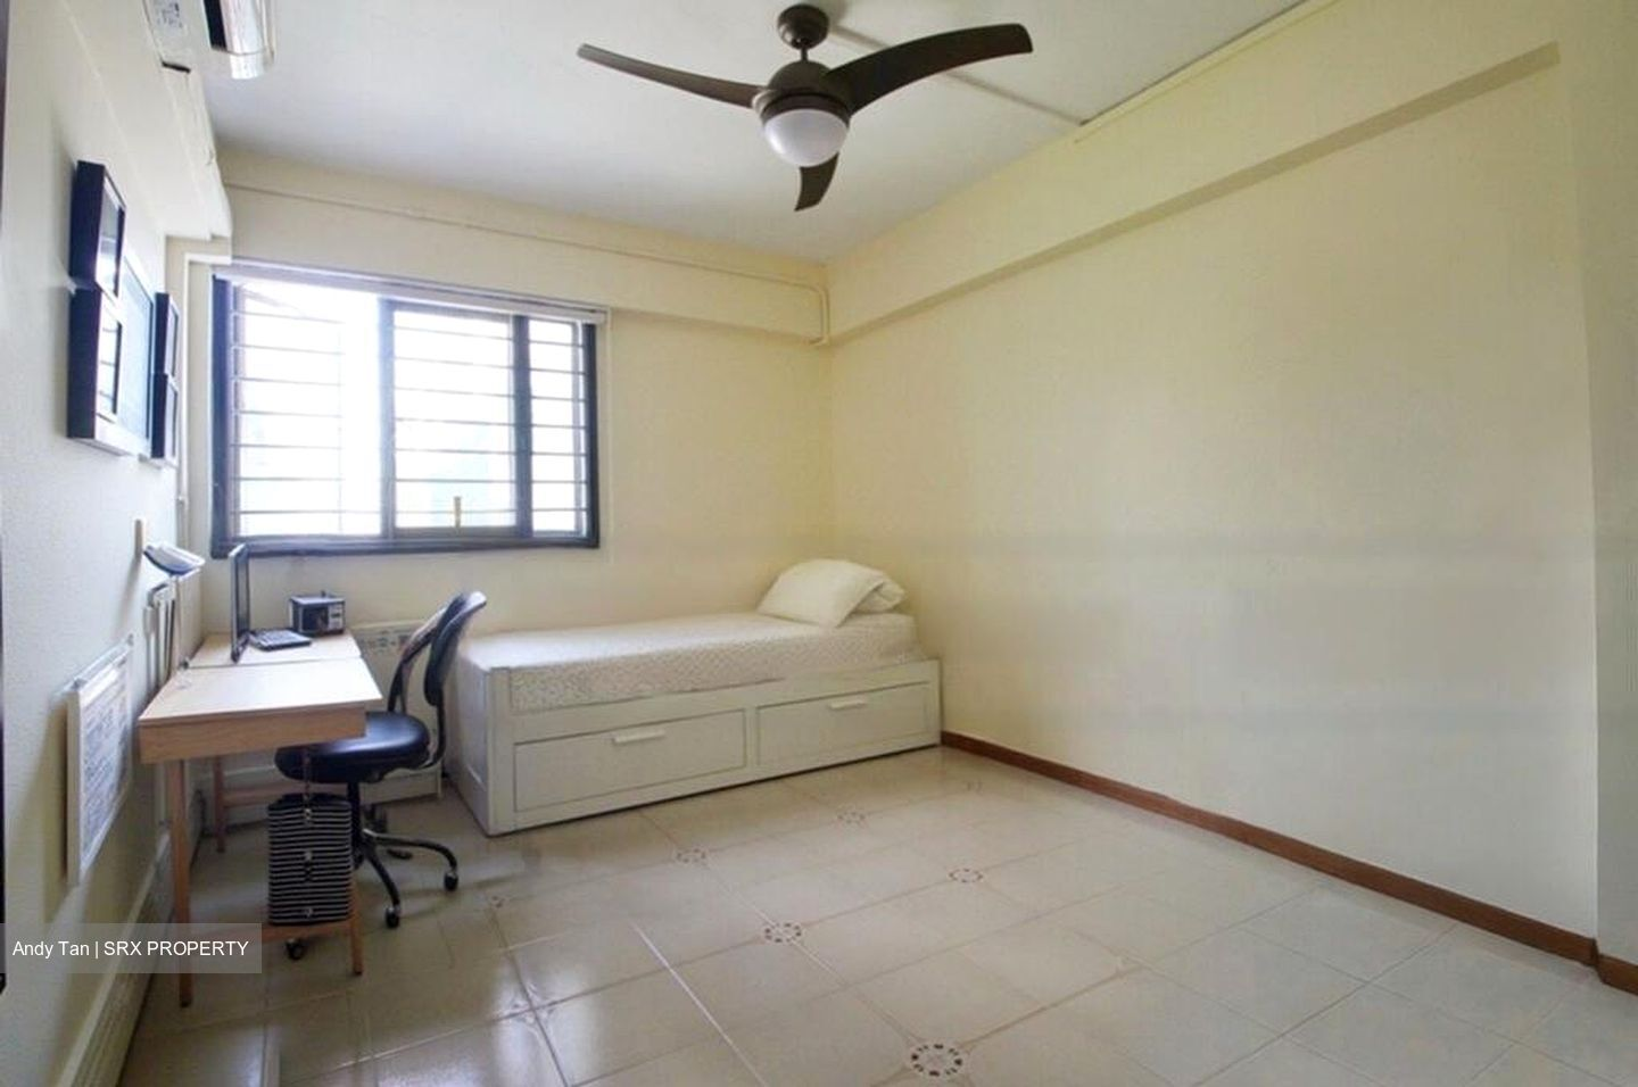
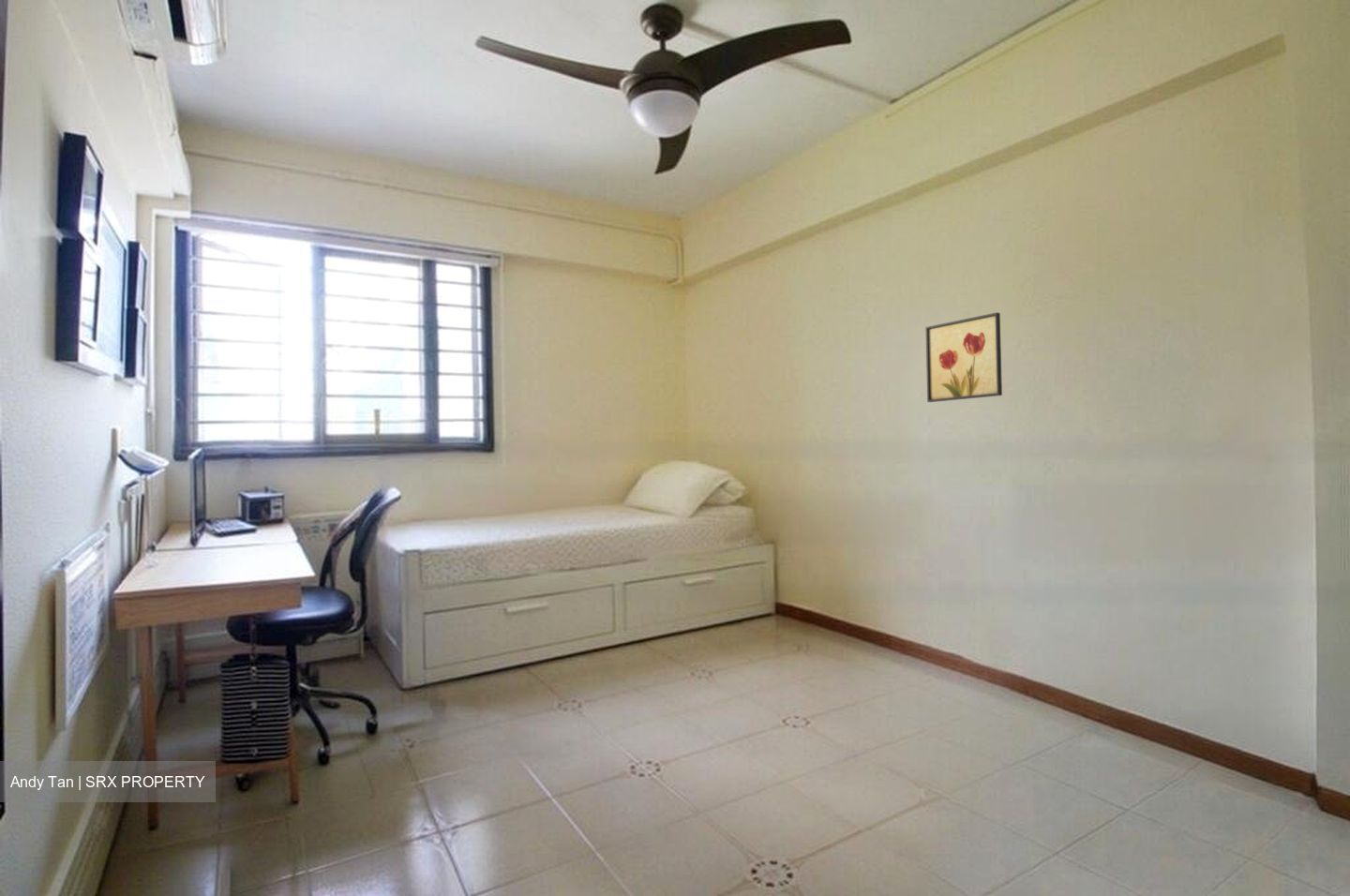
+ wall art [924,311,1003,403]
